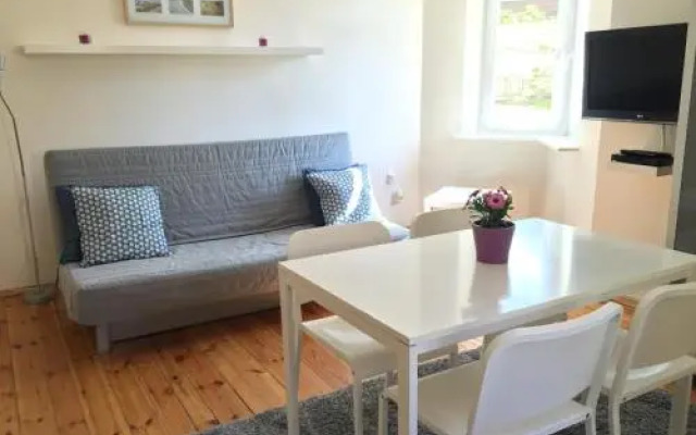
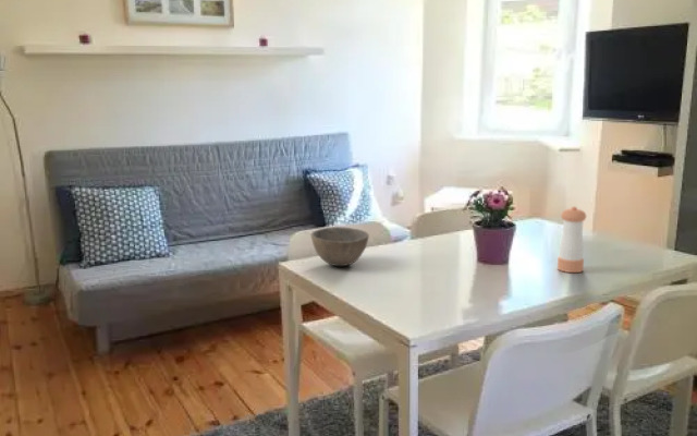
+ pepper shaker [557,205,587,274]
+ bowl [310,226,370,267]
